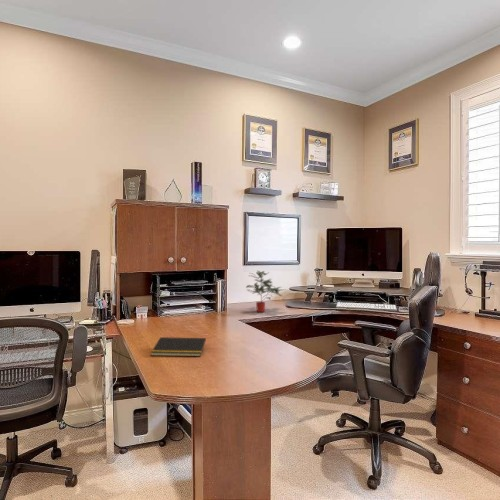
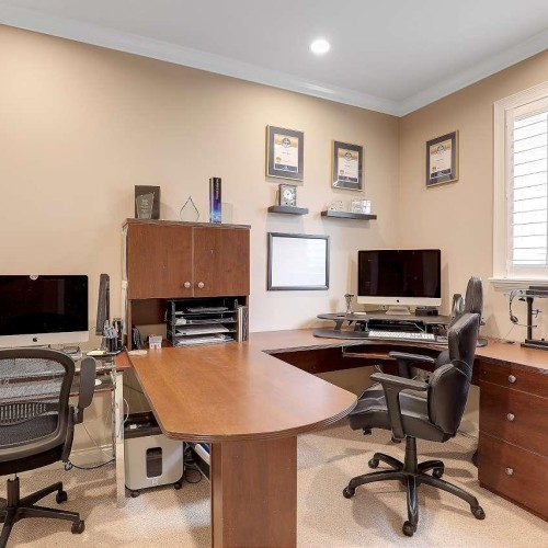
- notepad [150,336,207,357]
- potted plant [245,270,286,313]
